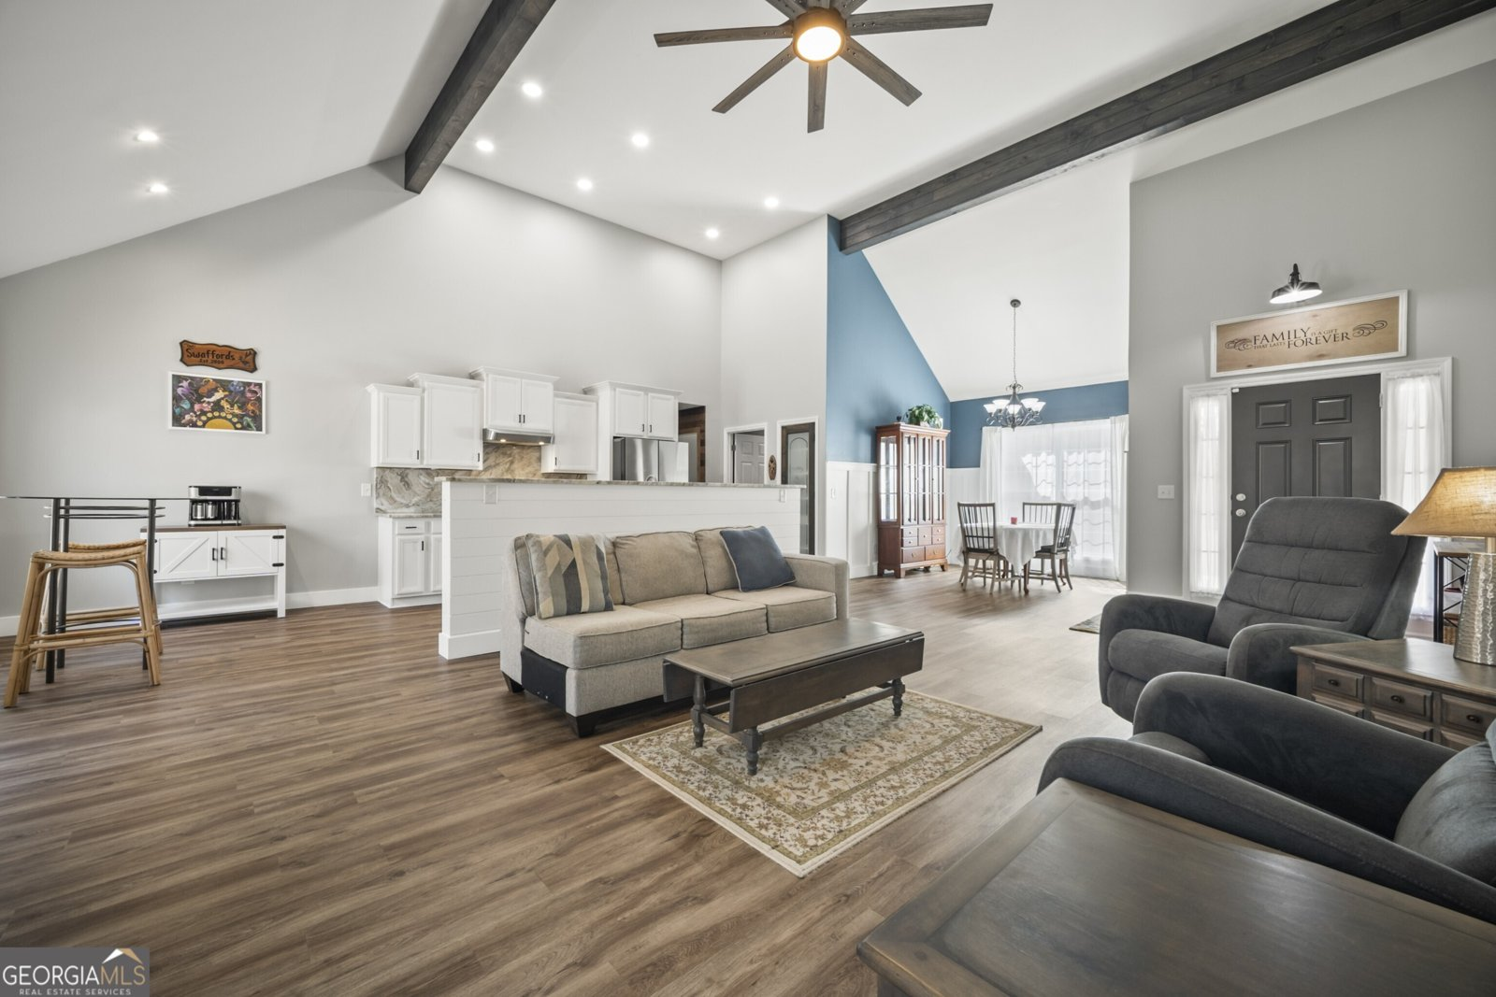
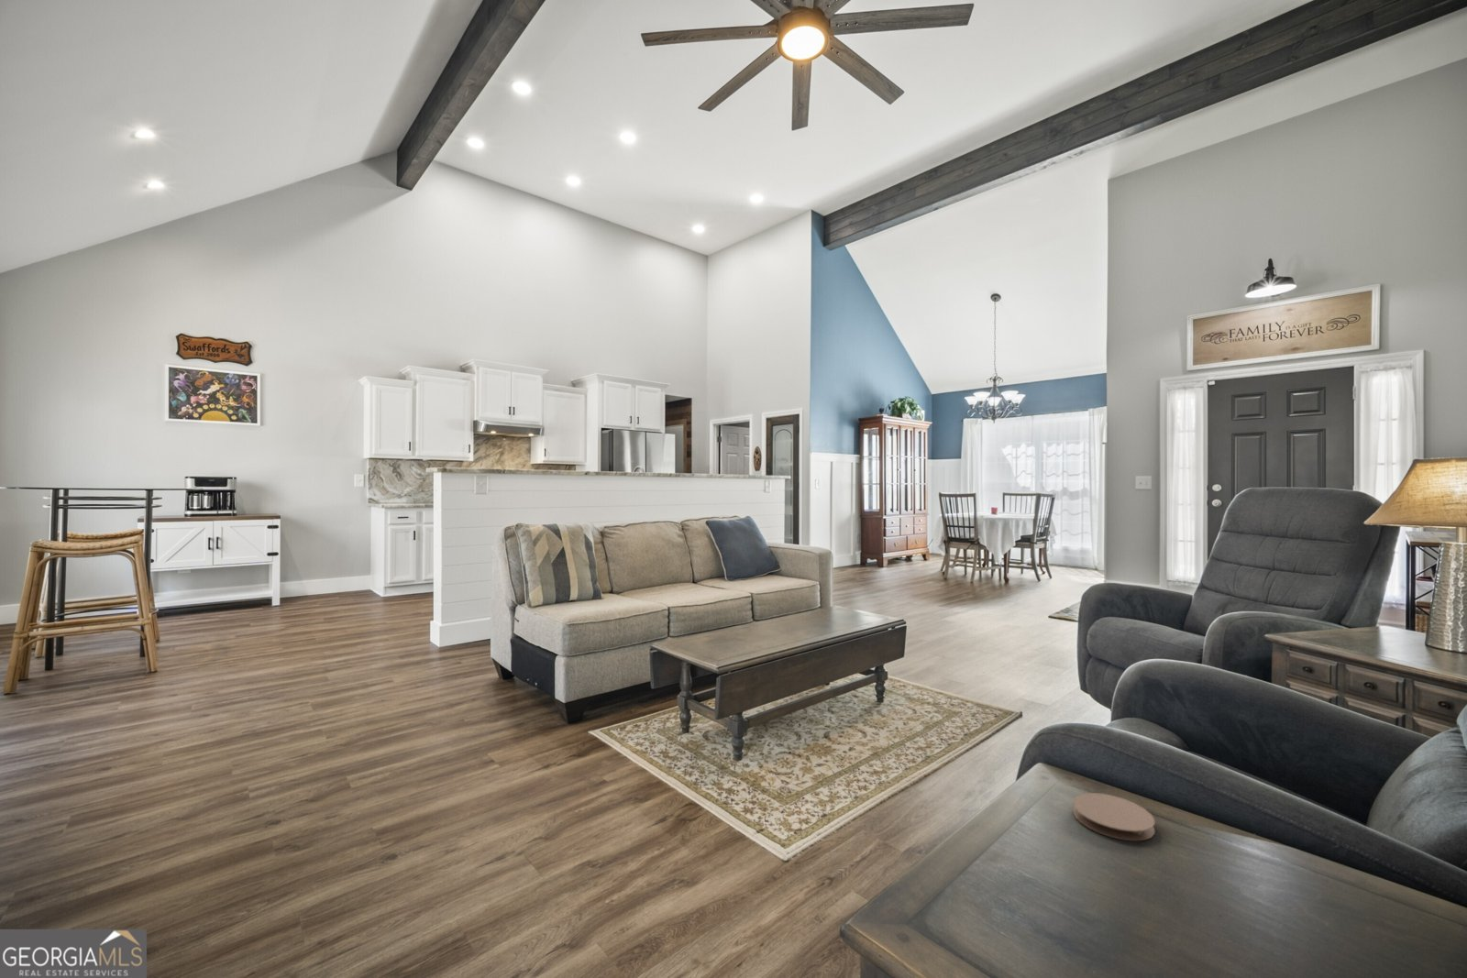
+ coaster [1072,792,1155,843]
